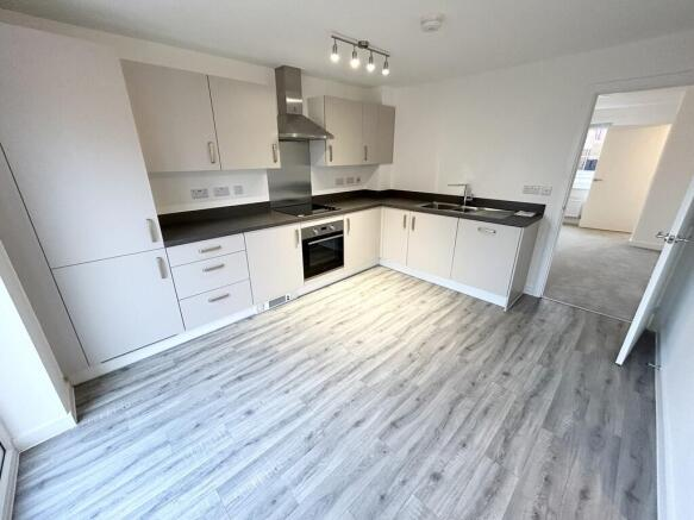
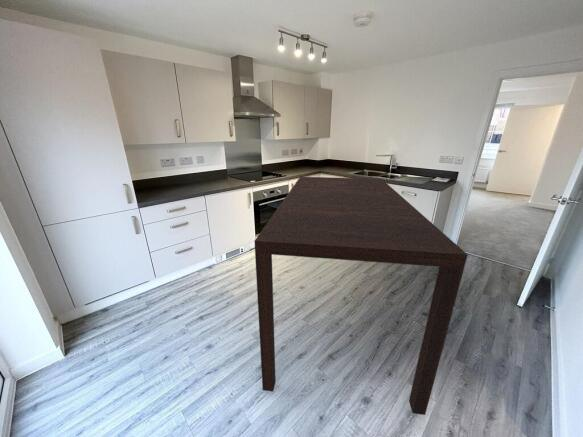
+ dining table [253,176,468,416]
